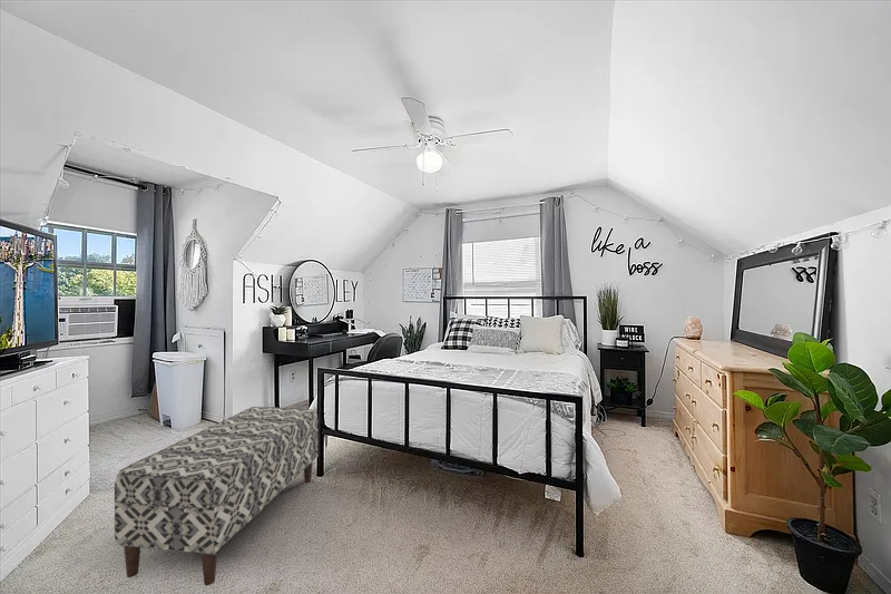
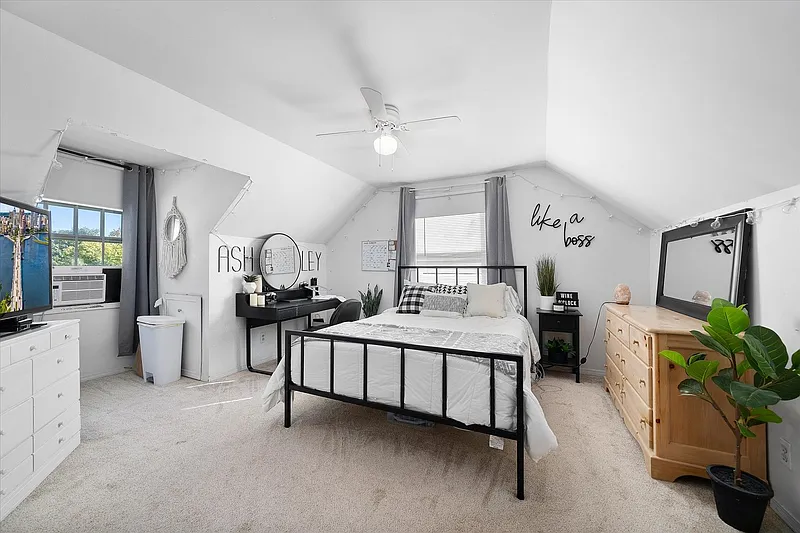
- bench [114,406,319,586]
